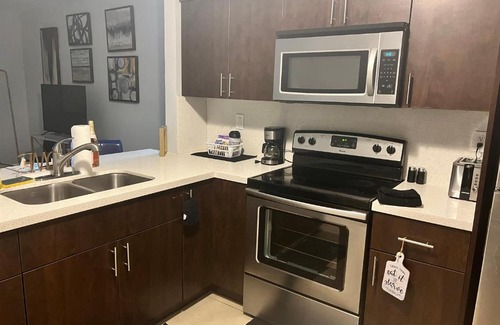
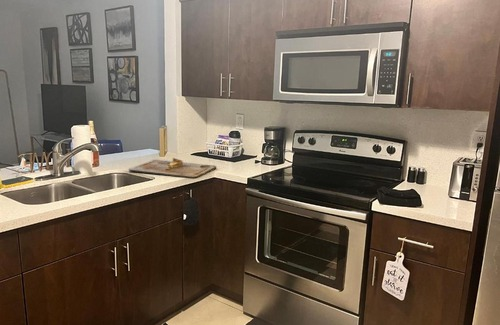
+ cutting board [127,157,217,179]
